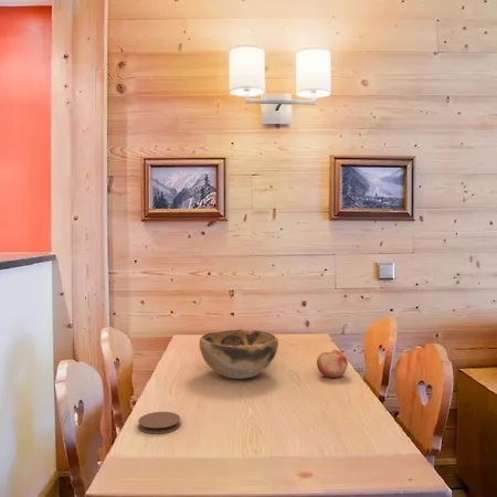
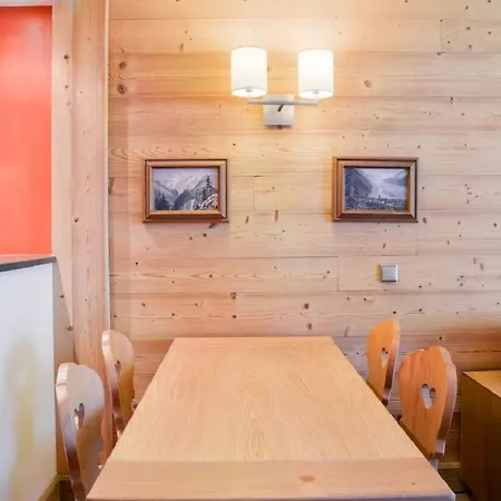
- fruit [316,349,349,379]
- coaster [137,411,181,435]
- decorative bowl [199,328,279,380]
